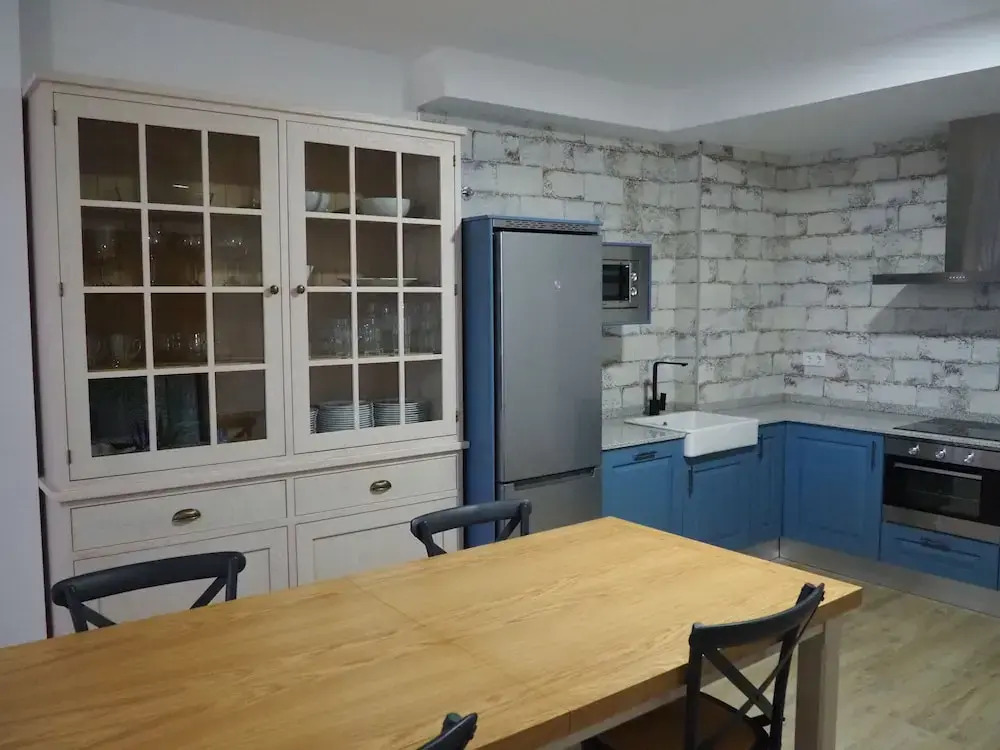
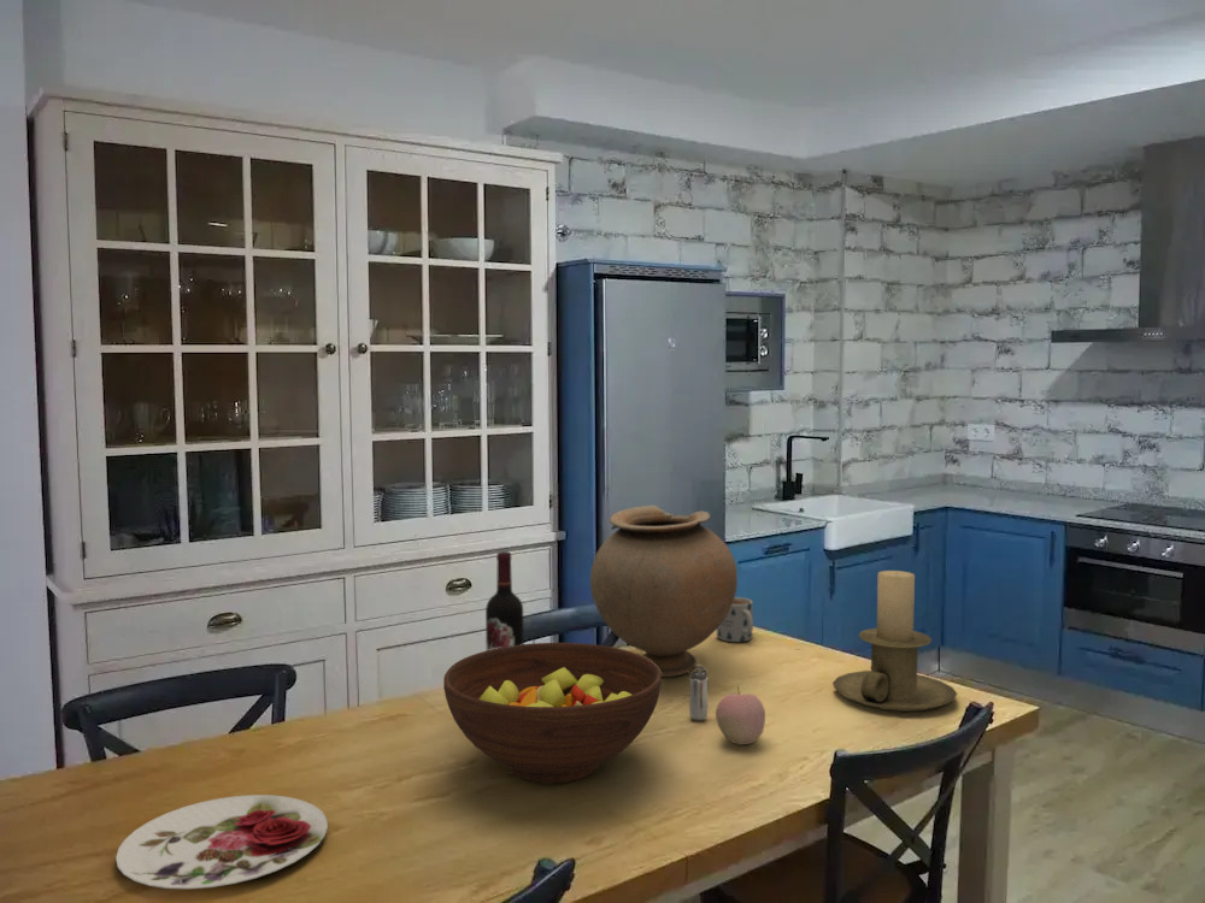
+ plate [114,793,329,890]
+ candle holder [831,569,958,713]
+ shaker [688,665,710,722]
+ mug [716,596,754,643]
+ fruit bowl [442,642,663,785]
+ vase [589,504,739,678]
+ apple [715,685,766,746]
+ wine bottle [484,550,524,651]
